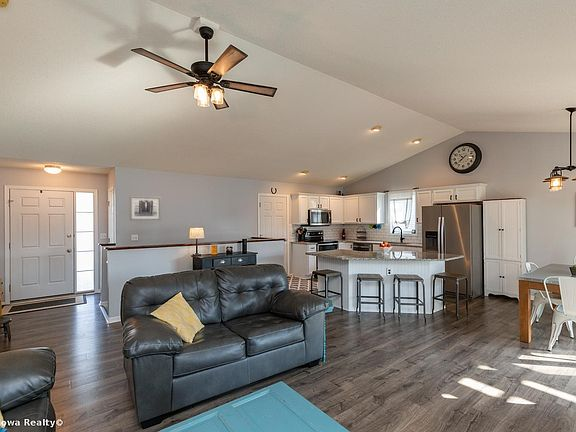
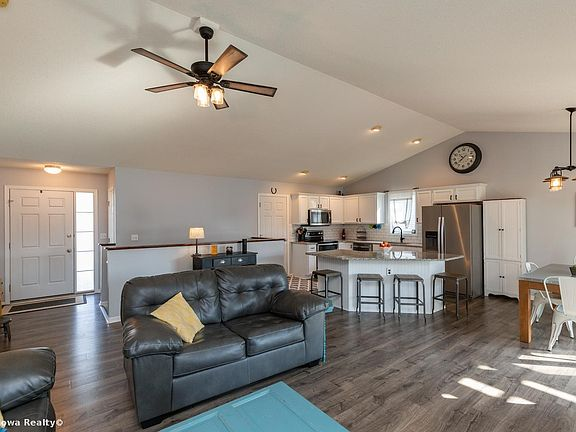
- wall art [129,195,162,221]
